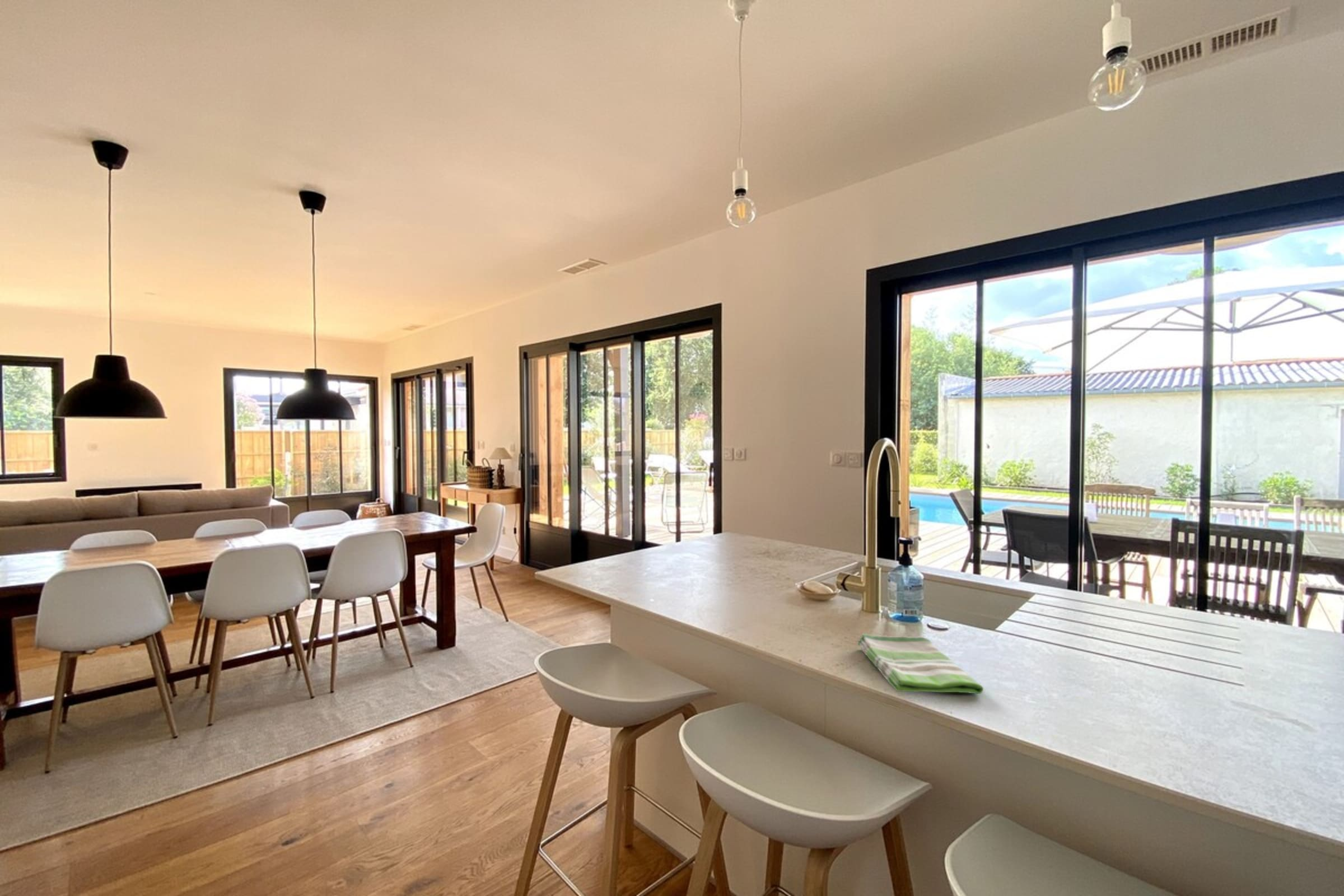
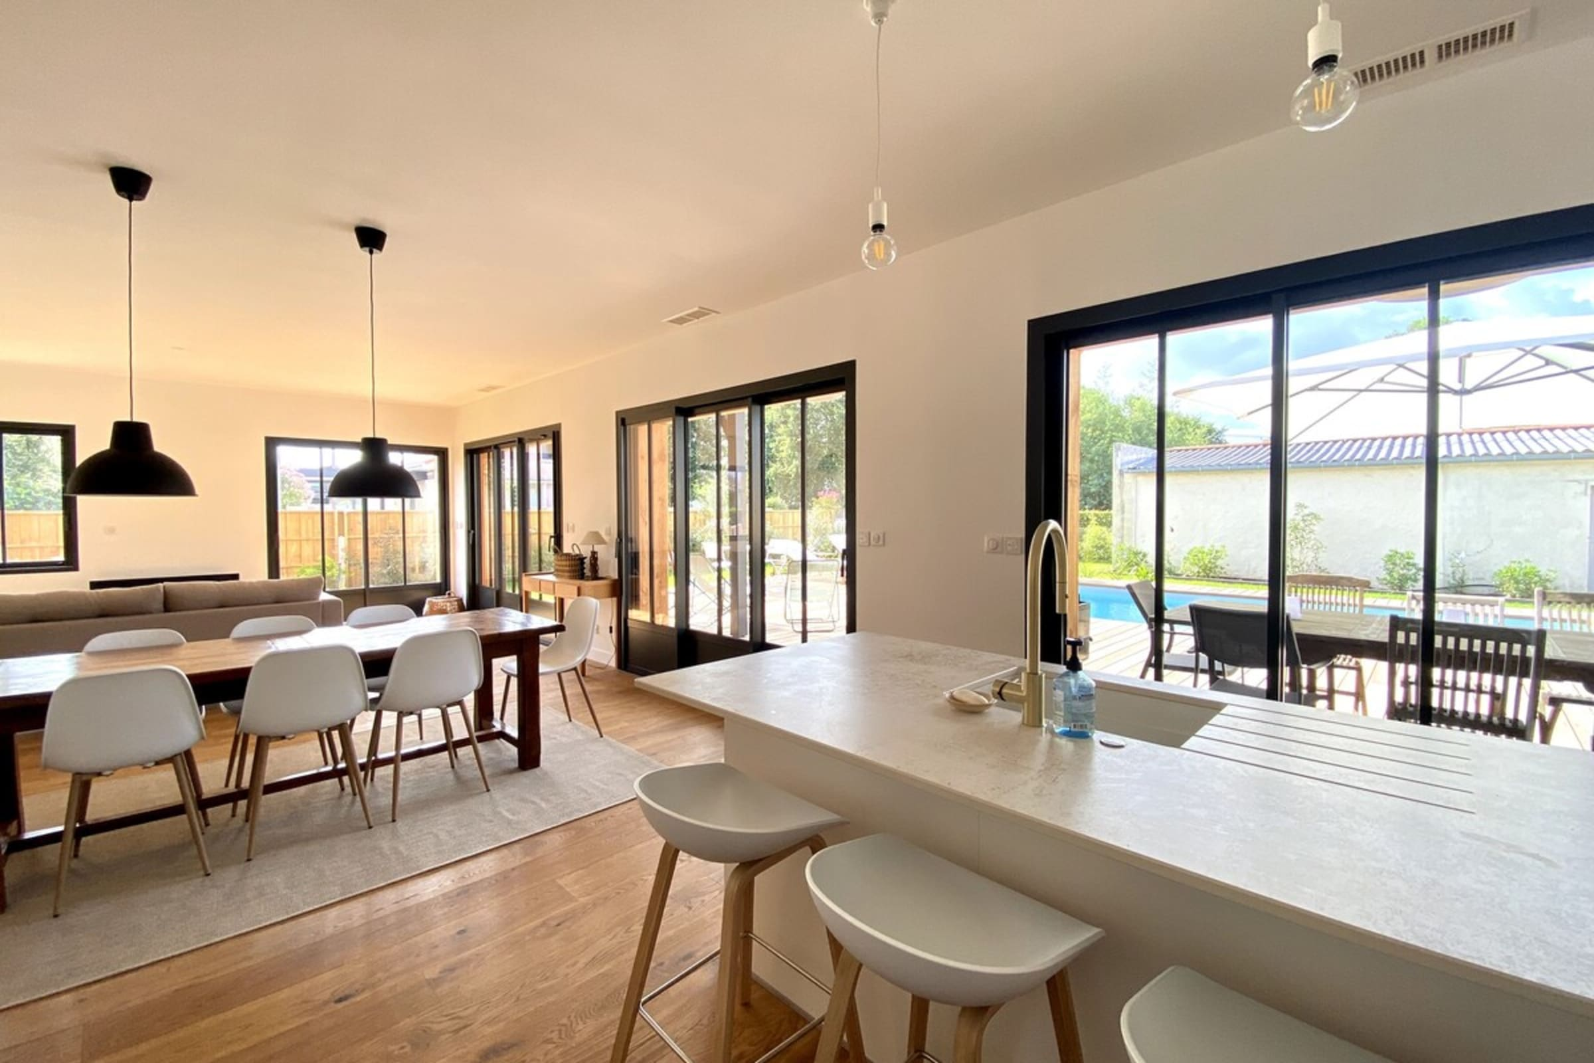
- dish towel [857,633,984,694]
